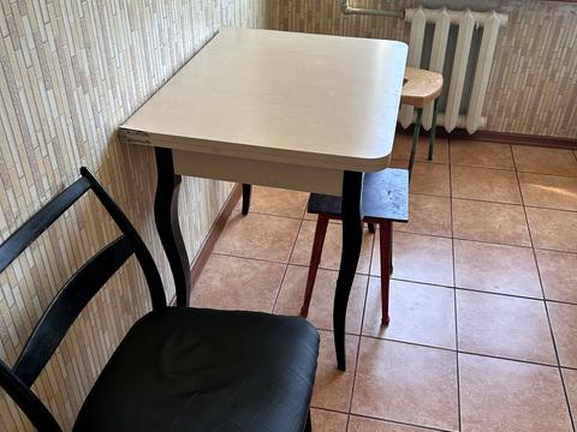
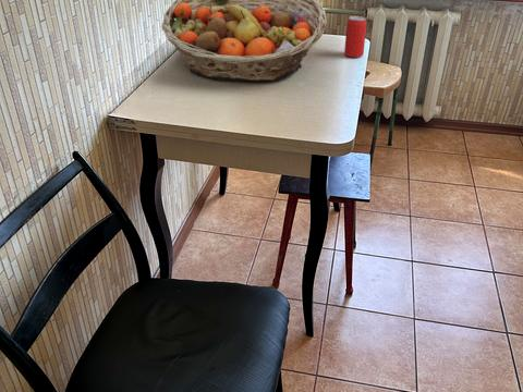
+ beverage can [343,15,367,59]
+ fruit basket [161,0,328,82]
